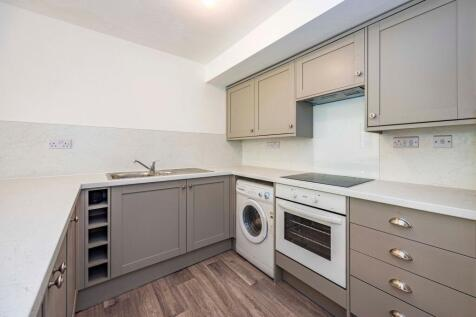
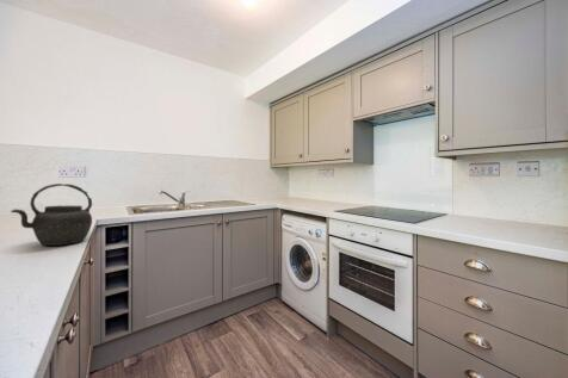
+ kettle [10,182,93,247]
